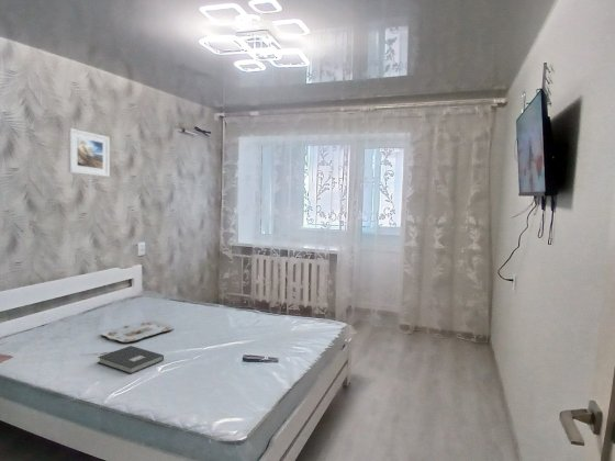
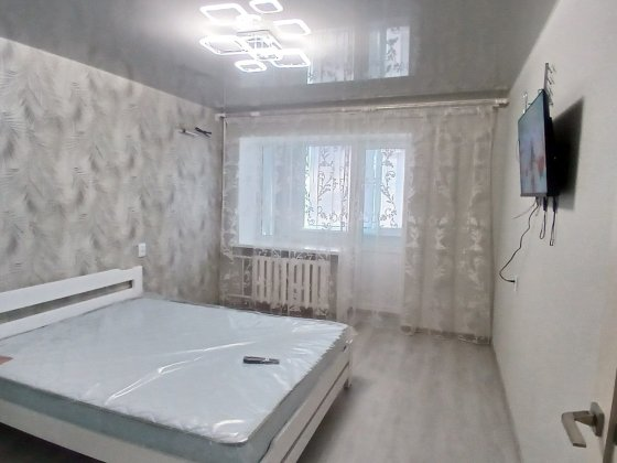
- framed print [67,127,111,178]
- serving tray [101,319,175,344]
- book [97,345,165,374]
